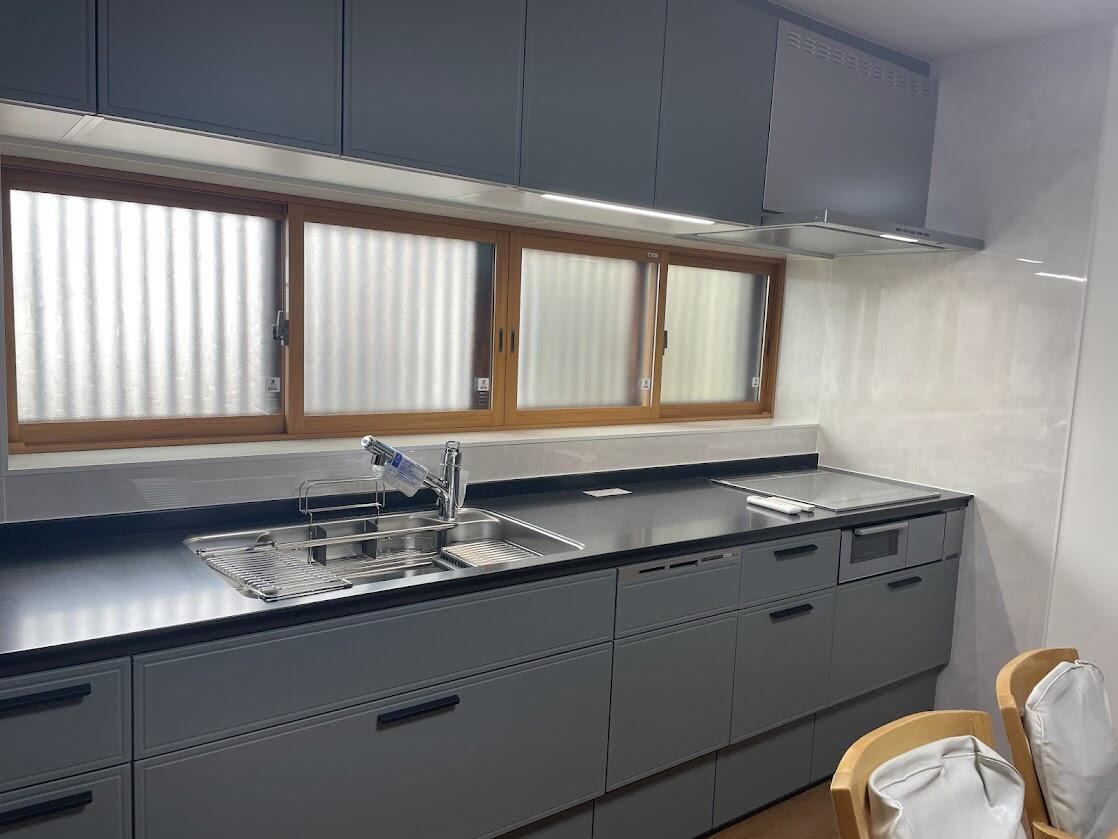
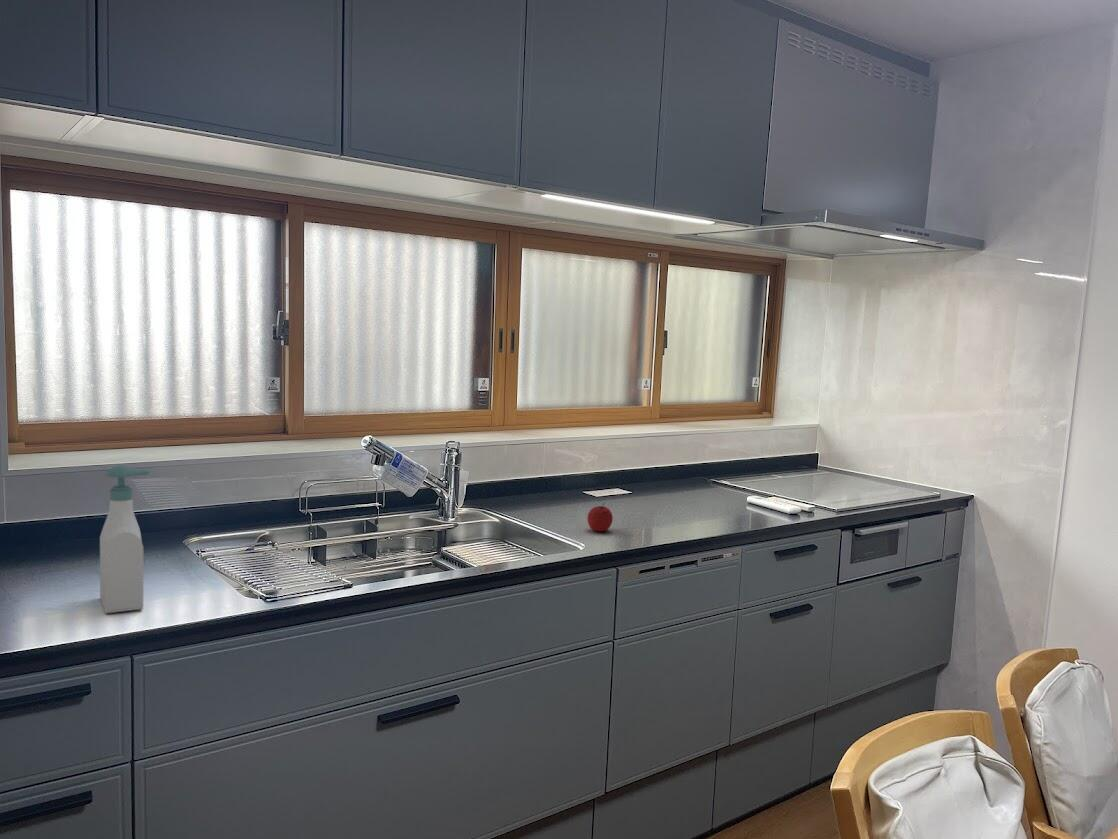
+ apple [587,502,613,533]
+ soap bottle [99,464,151,614]
